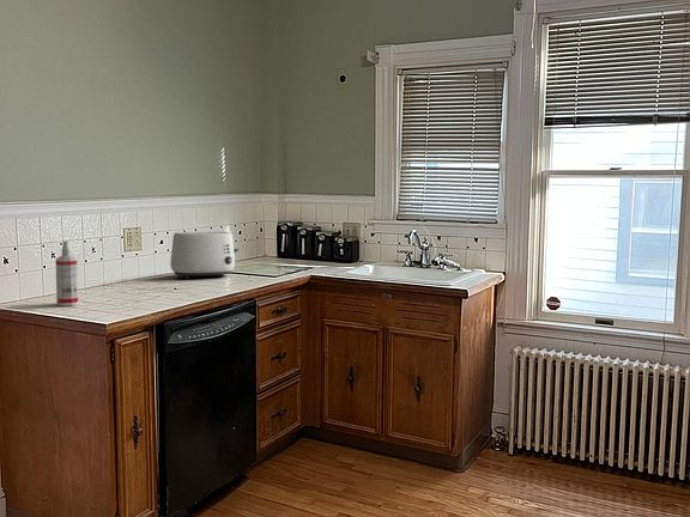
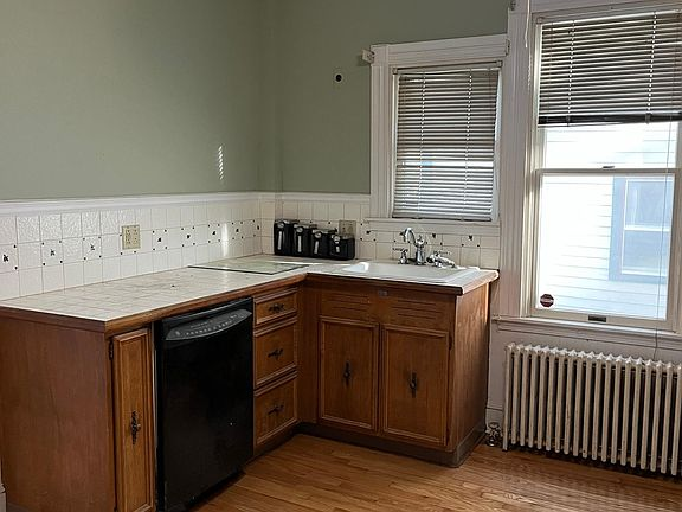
- spray bottle [55,239,79,308]
- toaster [169,231,240,280]
